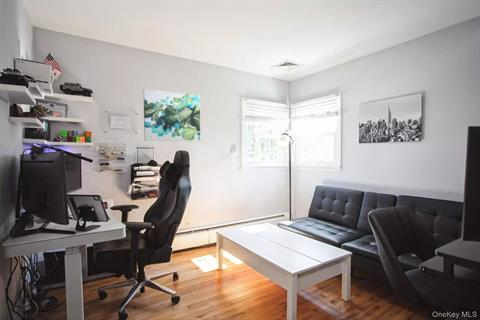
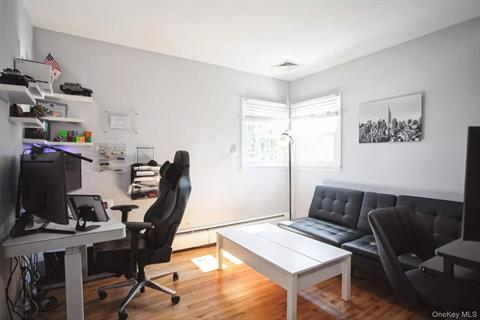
- wall art [143,88,201,142]
